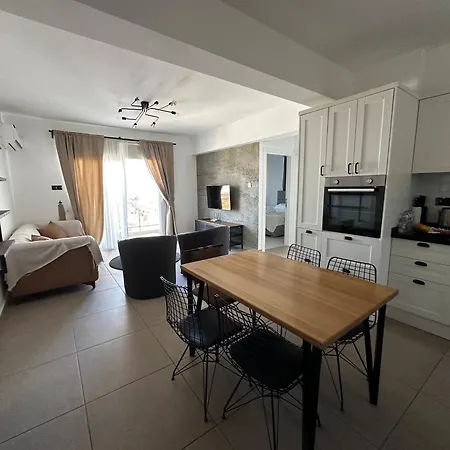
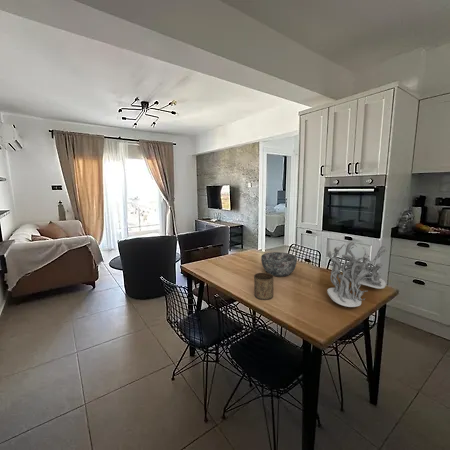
+ plant [326,241,387,308]
+ bowl [260,251,298,278]
+ cup [253,272,275,301]
